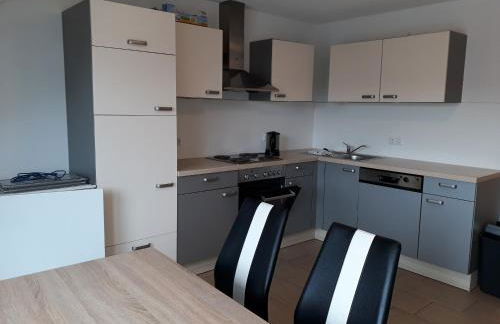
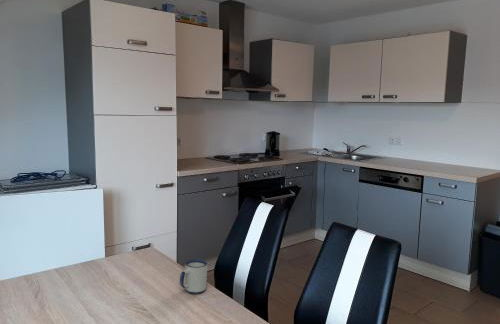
+ mug [179,258,208,295]
